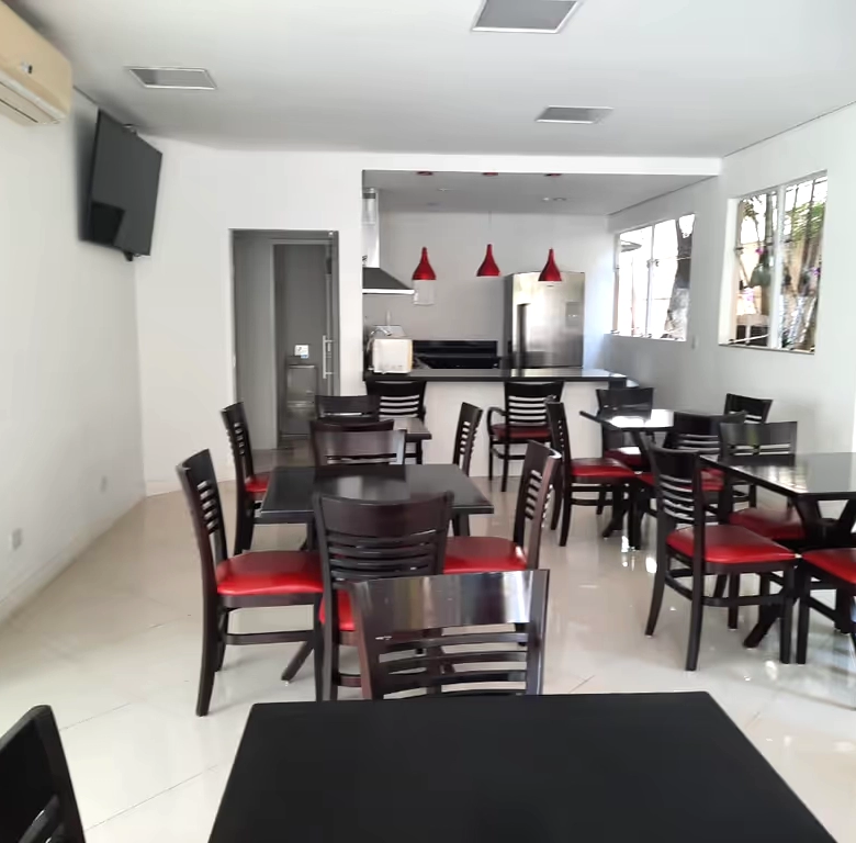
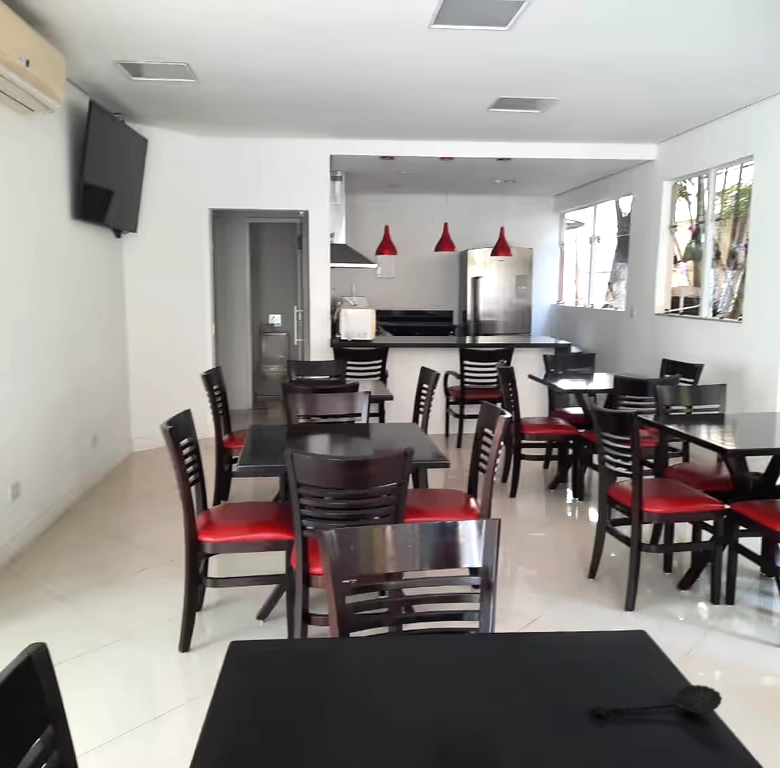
+ spoon [588,684,723,717]
